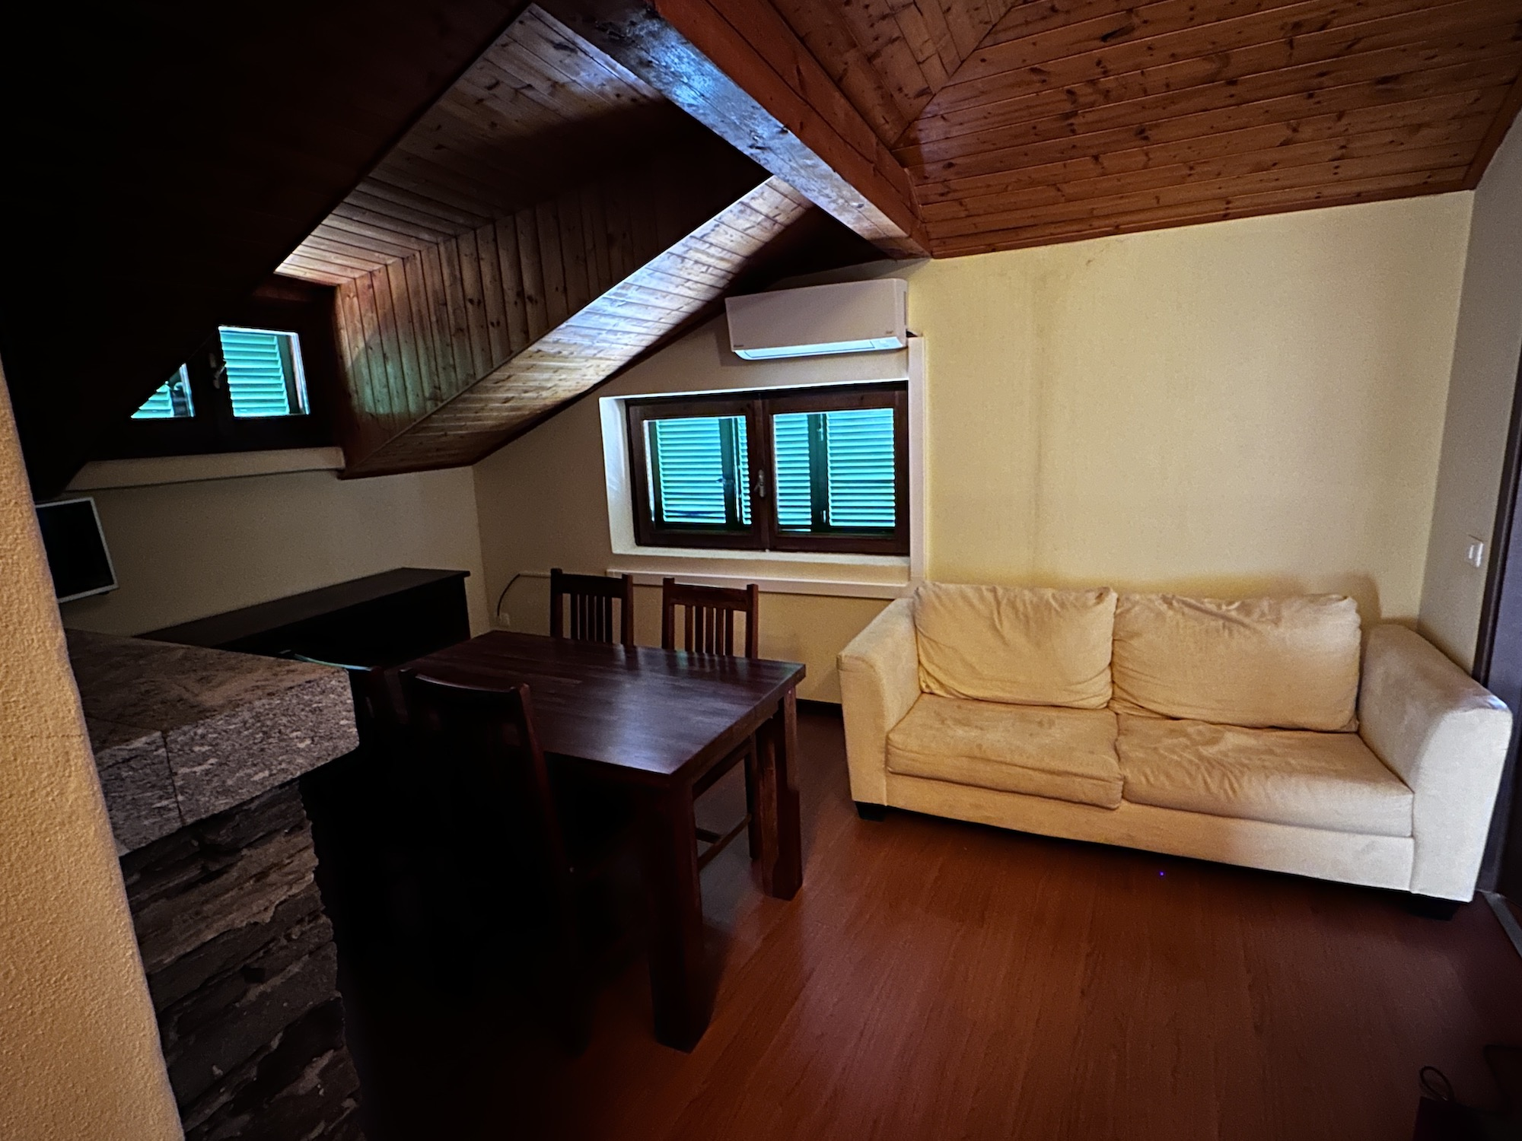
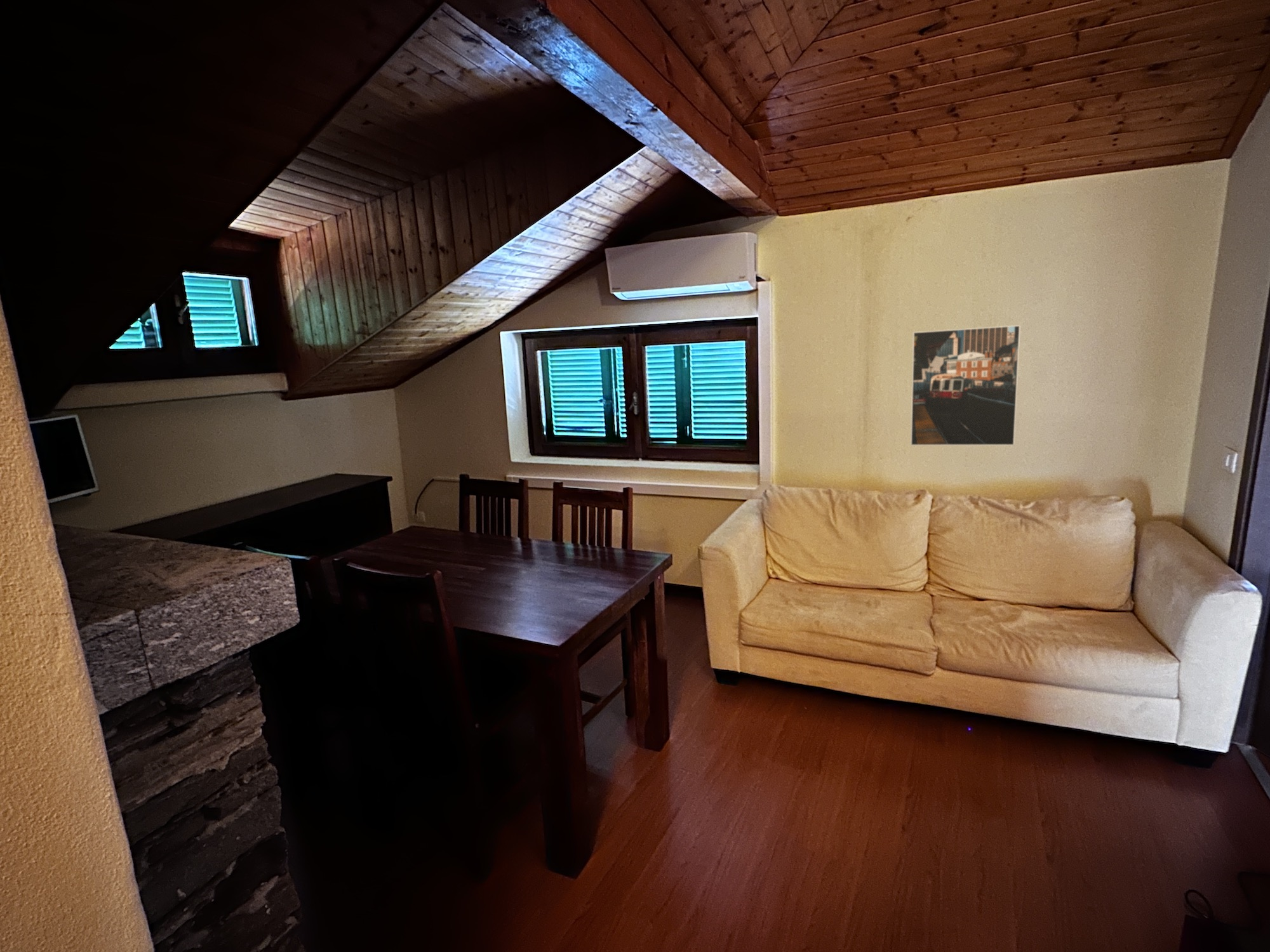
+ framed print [910,324,1021,446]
